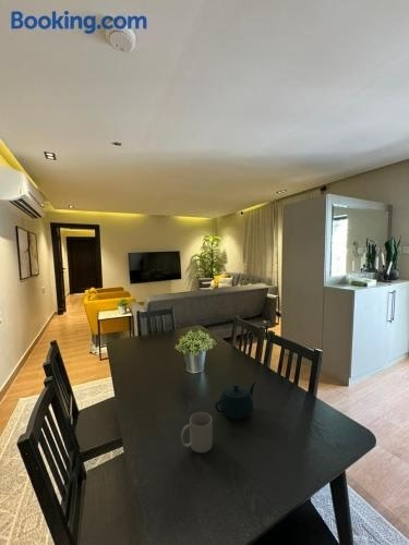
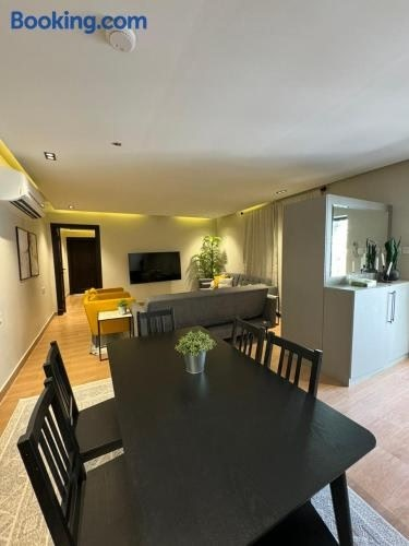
- teapot [214,380,257,421]
- mug [180,411,214,453]
